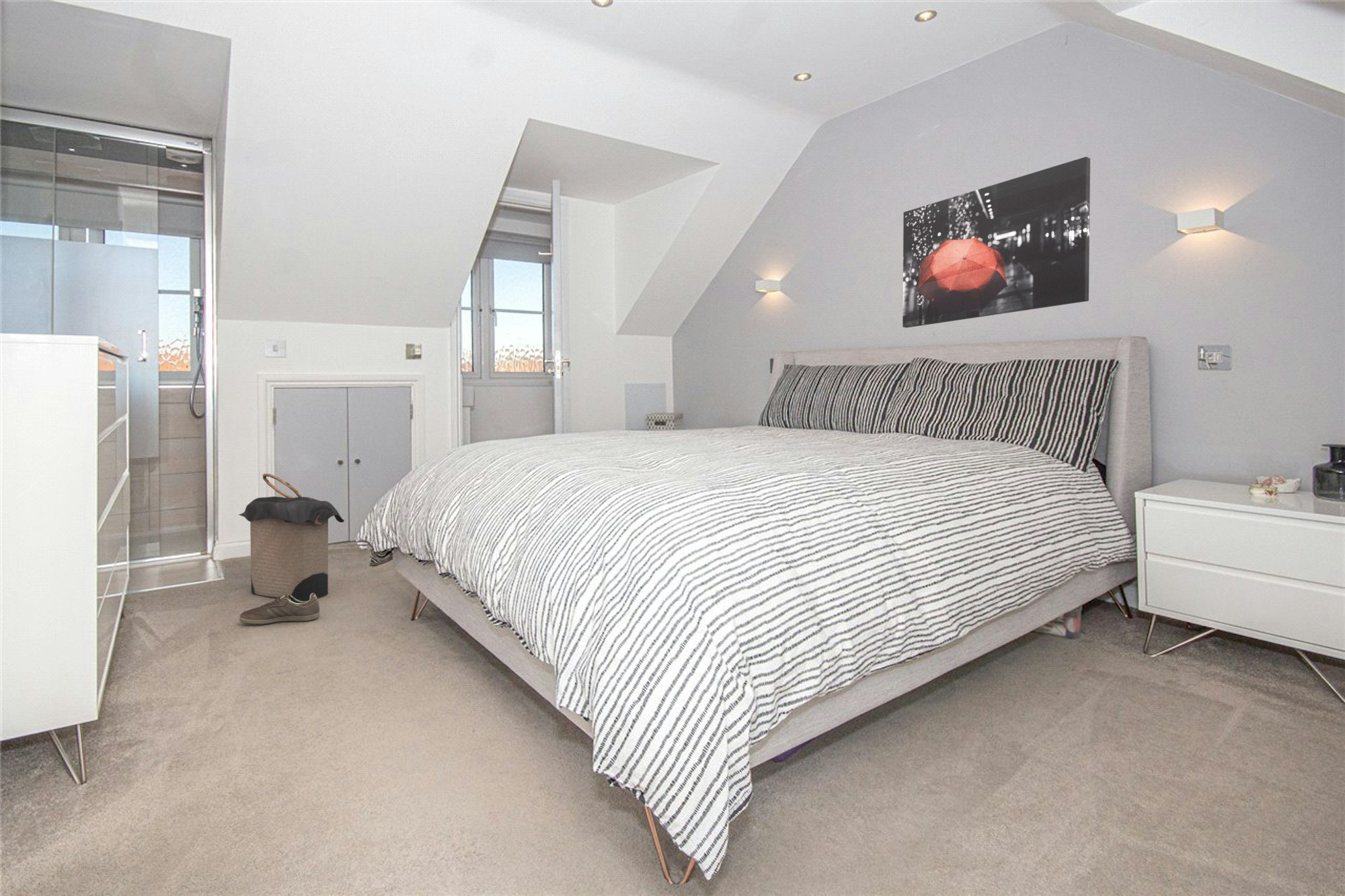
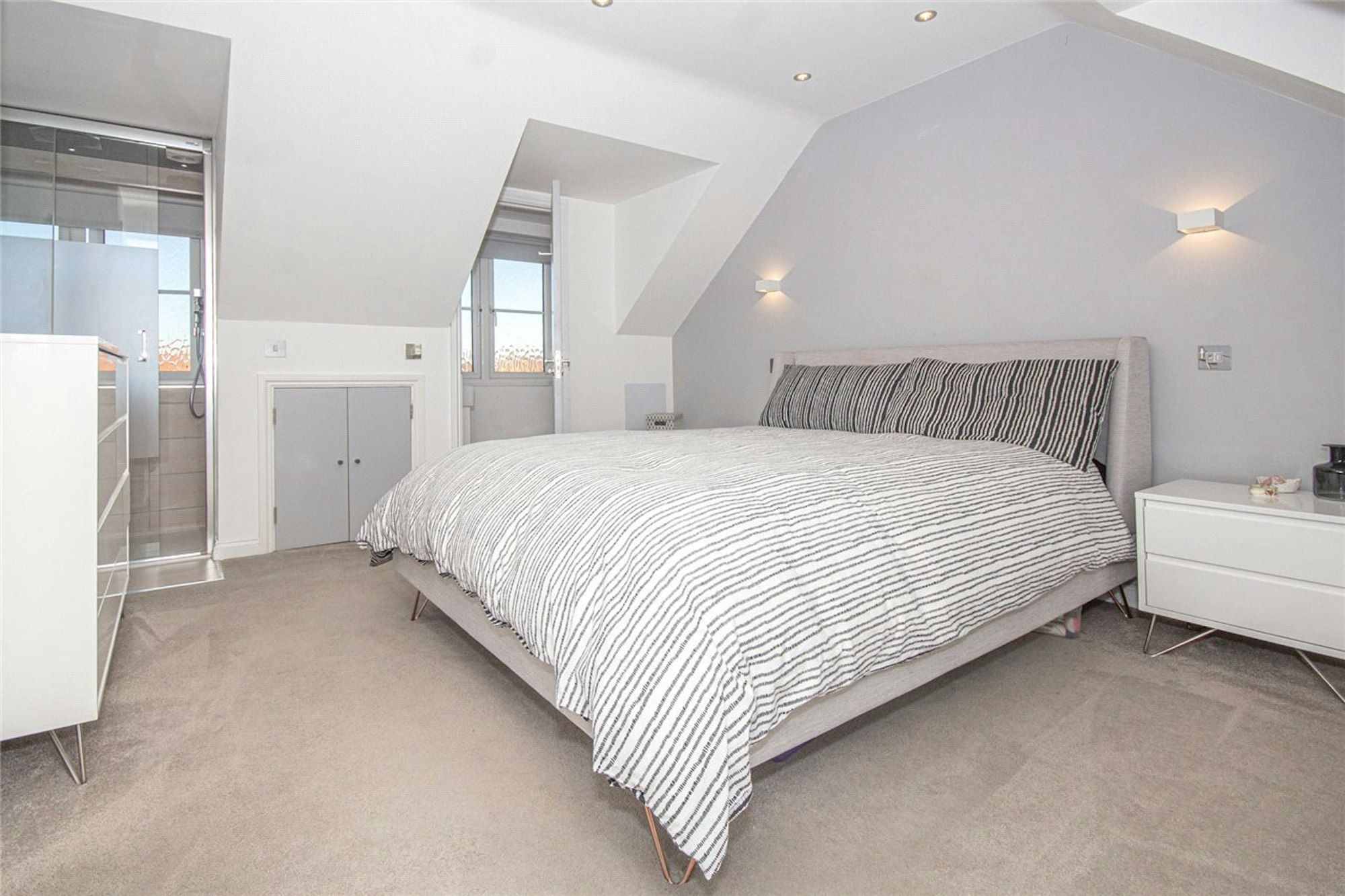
- wall art [902,156,1091,329]
- sneaker [239,593,320,625]
- laundry hamper [238,473,345,600]
